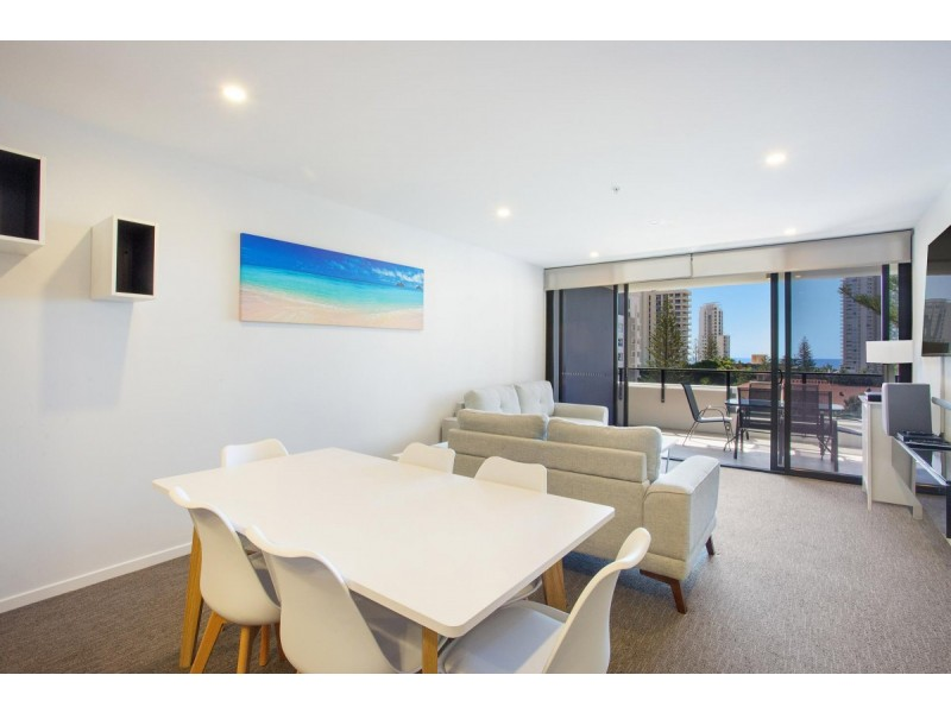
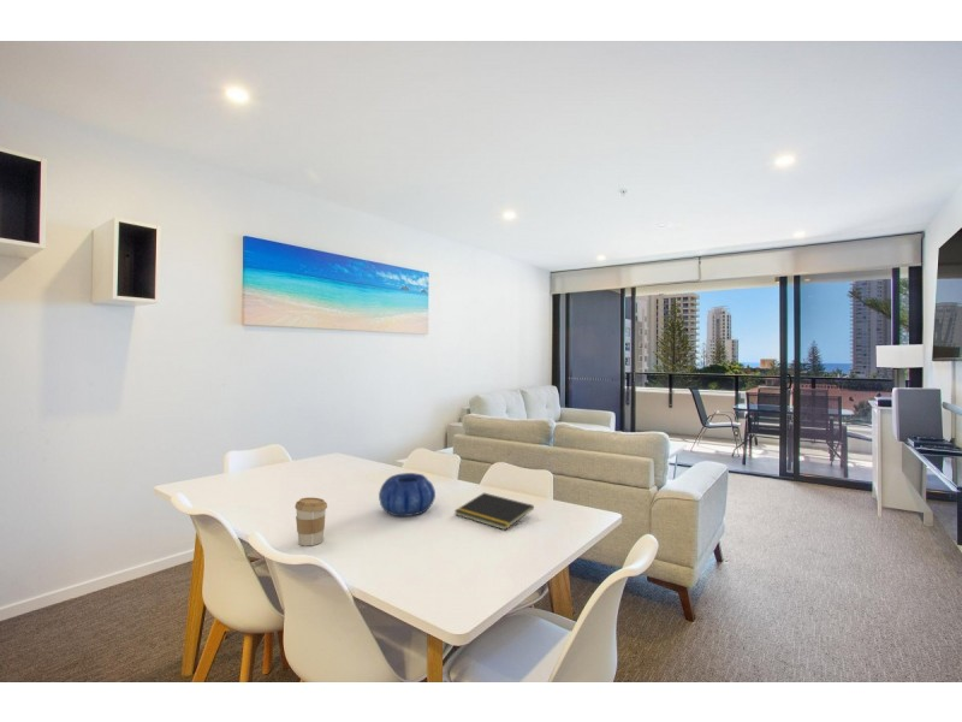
+ coffee cup [293,496,328,546]
+ notepad [453,492,535,531]
+ decorative bowl [378,472,437,517]
